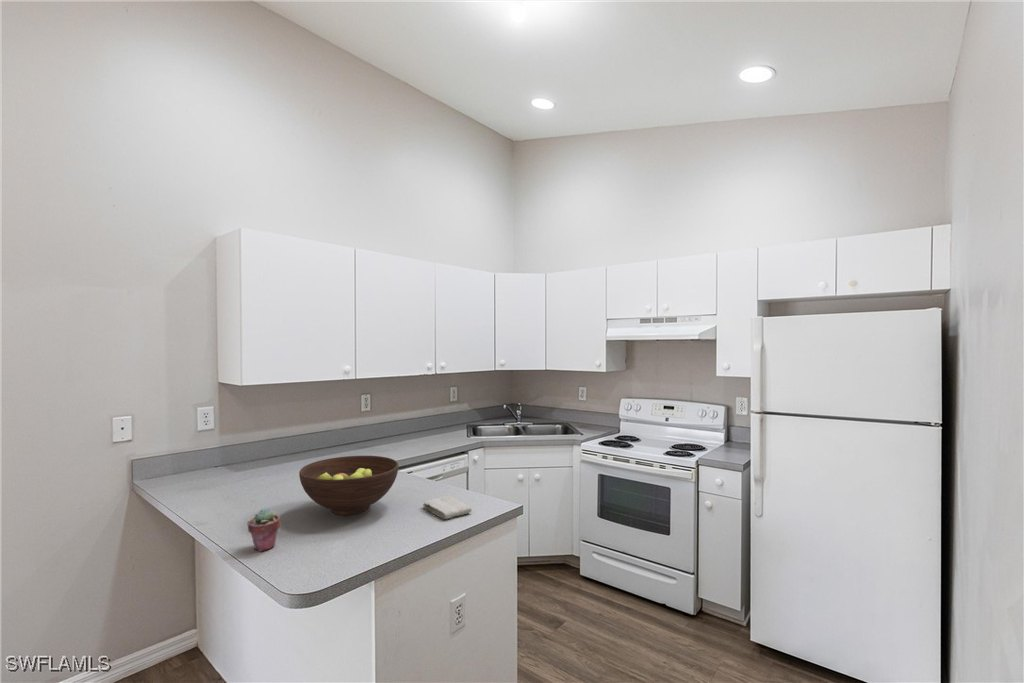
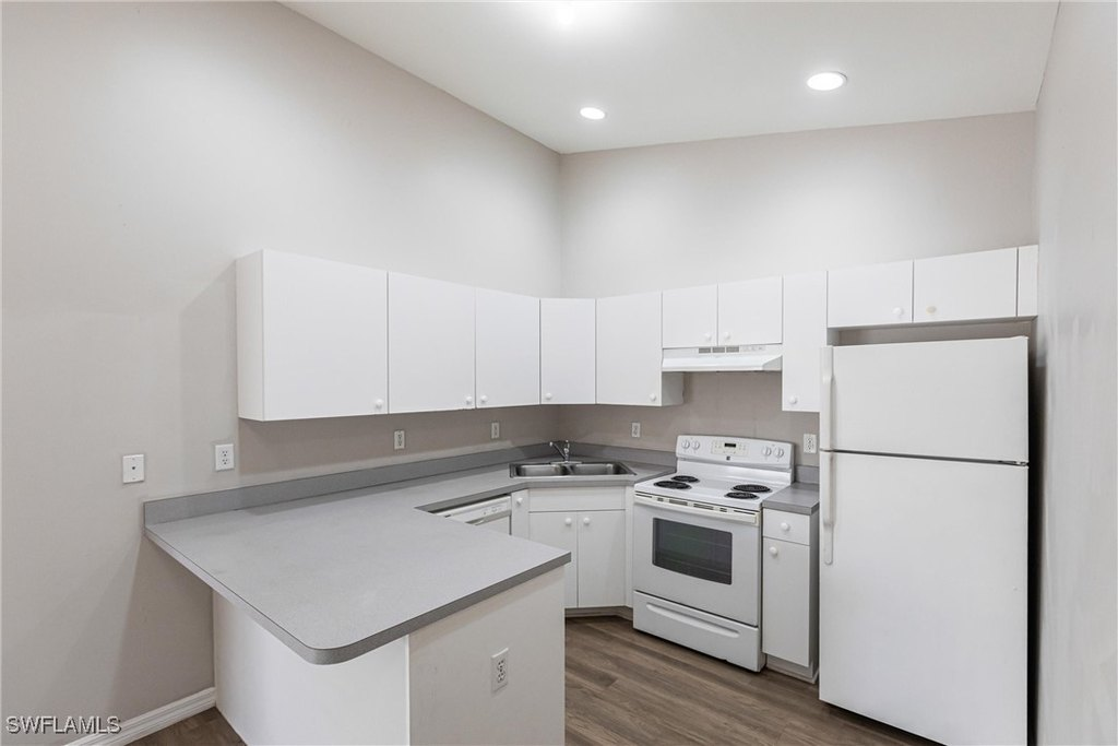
- washcloth [422,495,473,520]
- potted succulent [246,507,281,552]
- fruit bowl [298,455,399,516]
